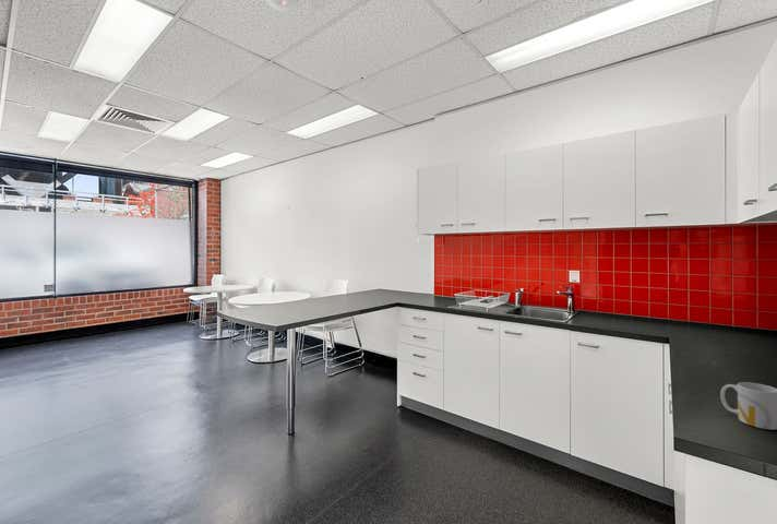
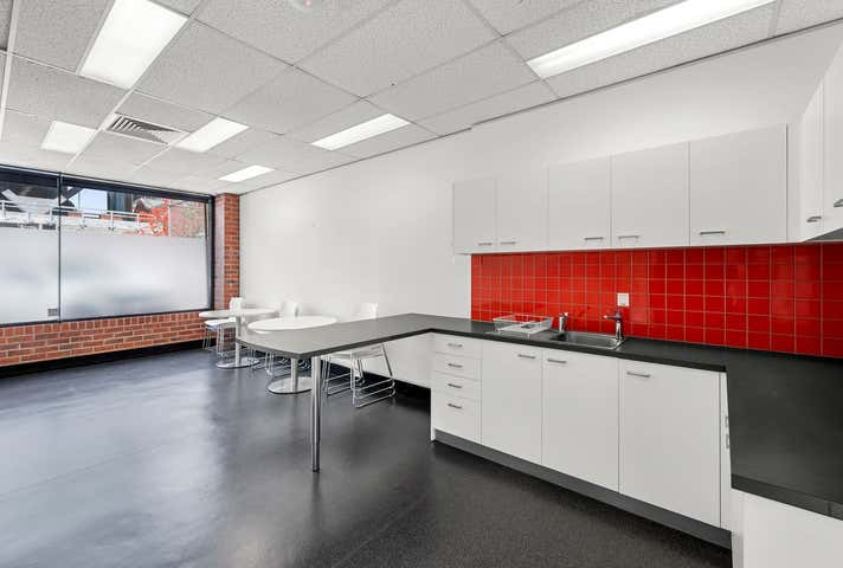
- mug [719,381,777,431]
